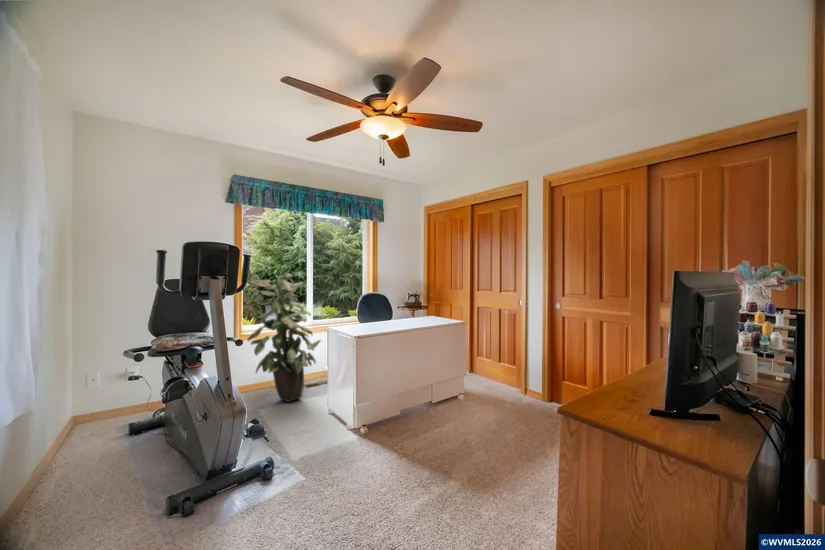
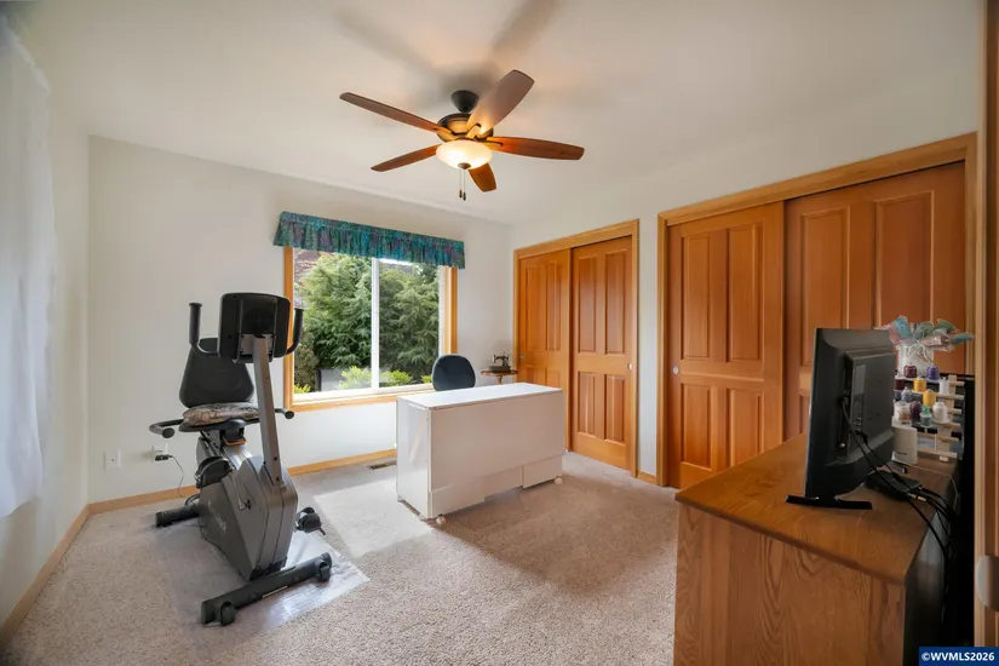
- indoor plant [247,272,322,403]
